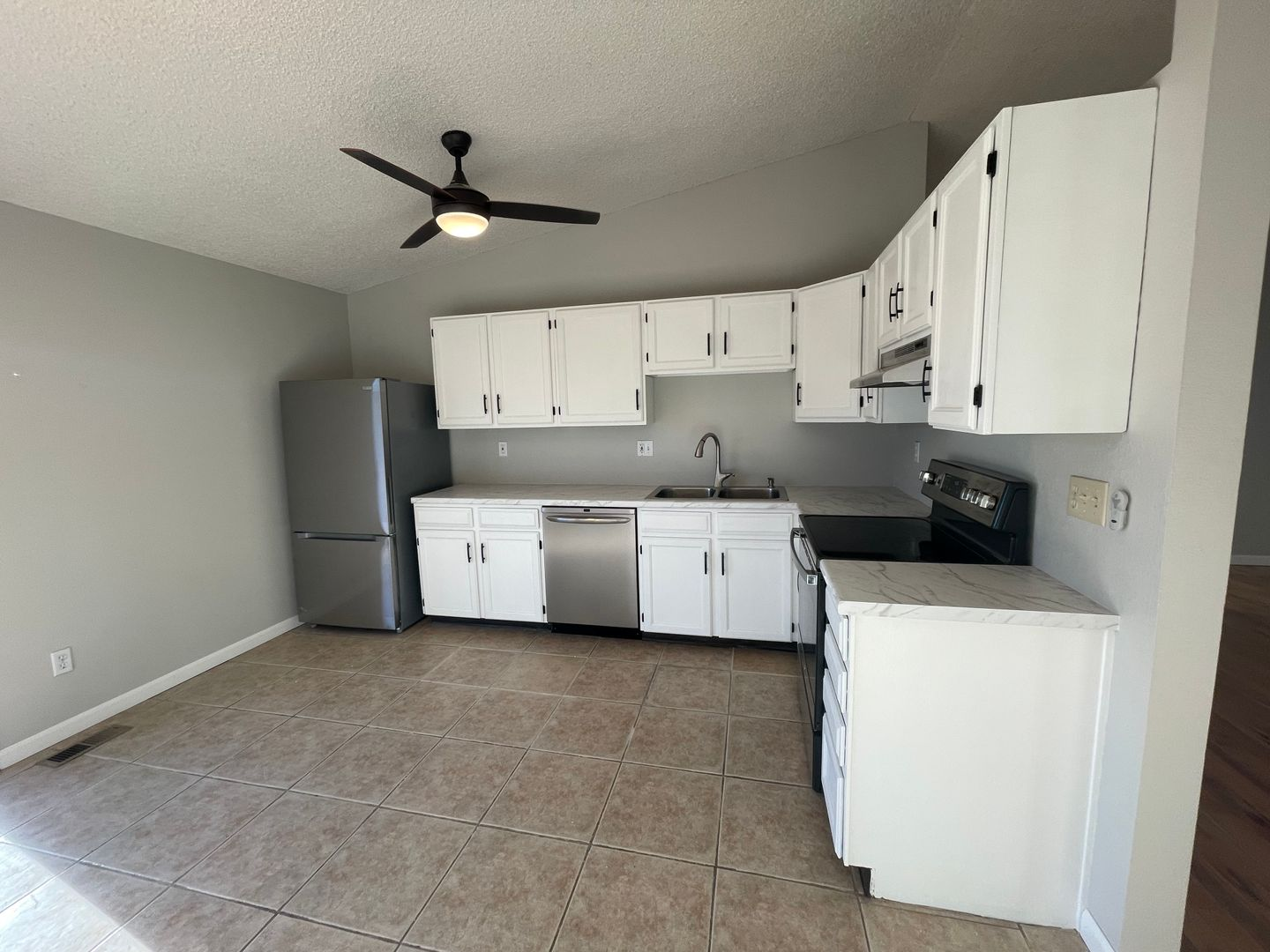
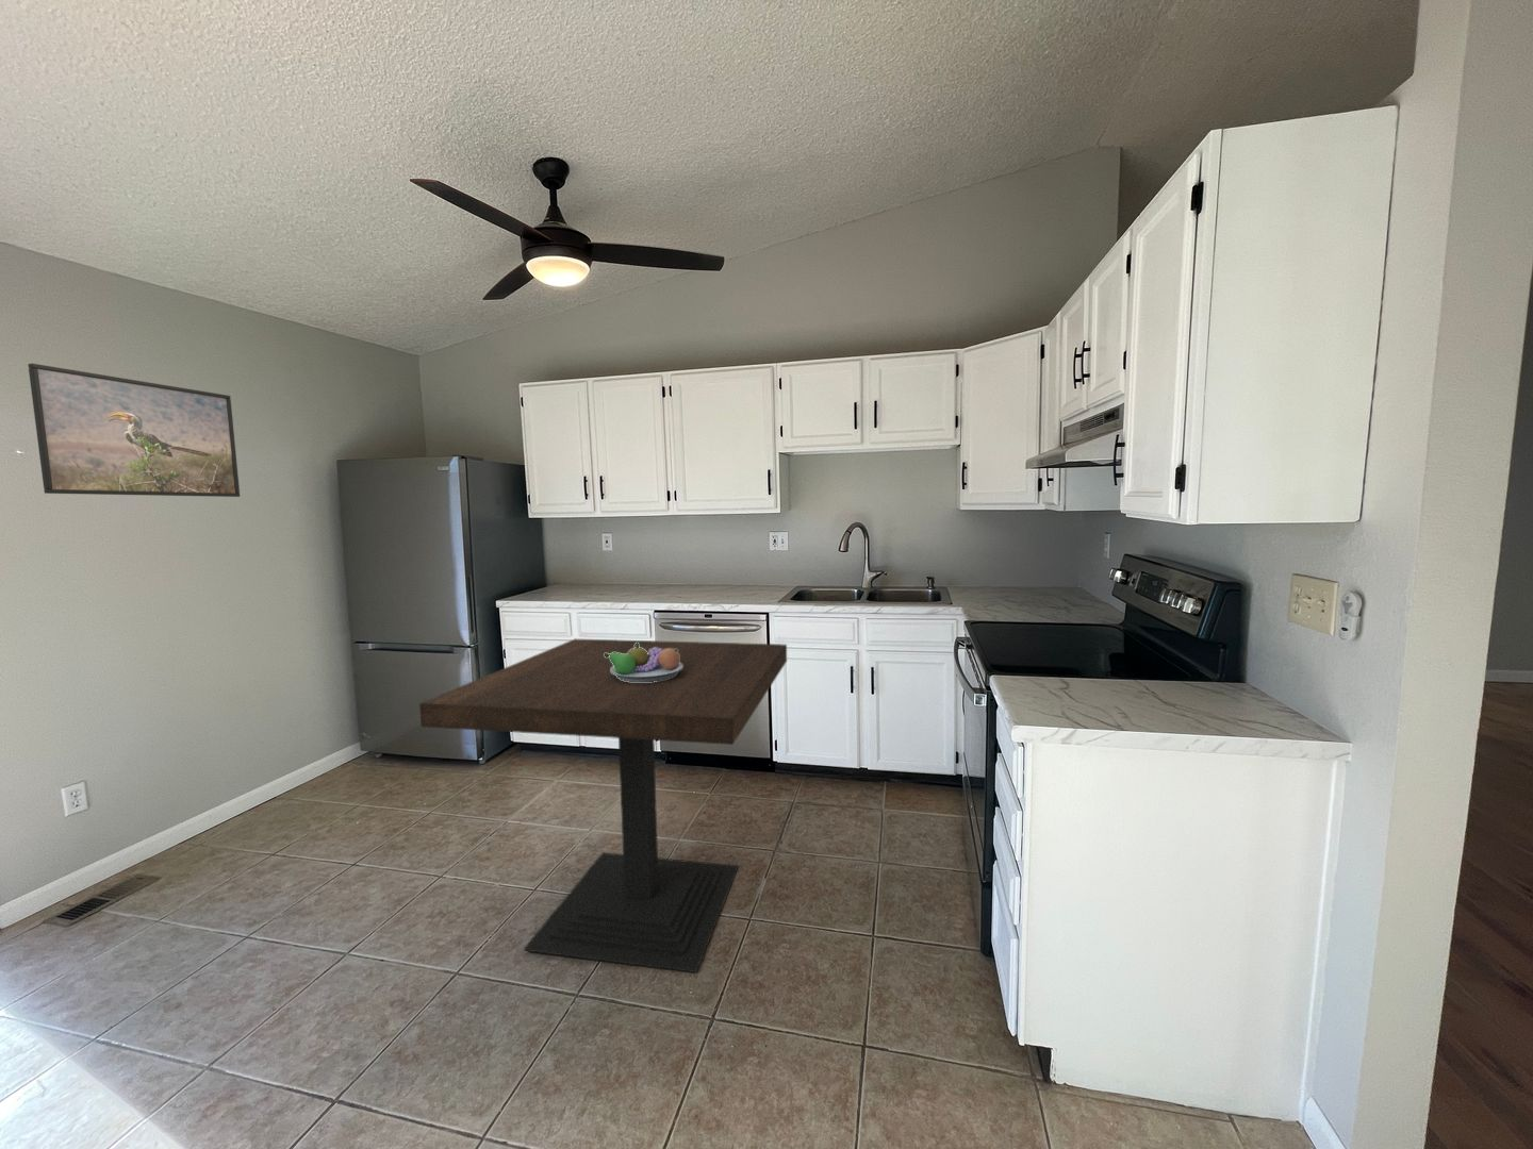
+ dining table [419,637,788,974]
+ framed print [27,363,240,498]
+ fruit bowl [605,642,682,682]
